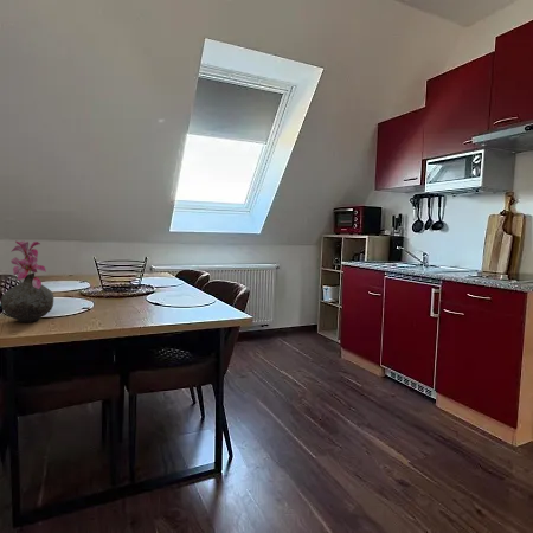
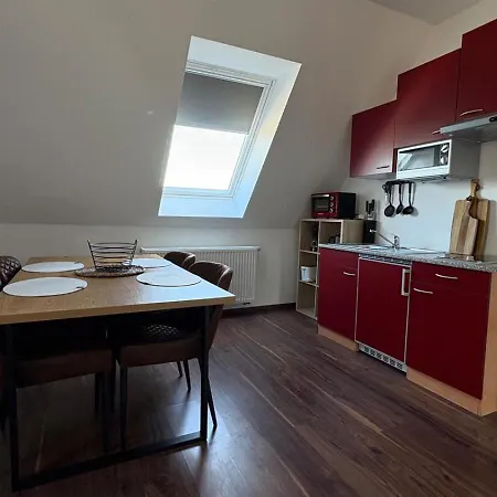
- vase [0,240,54,323]
